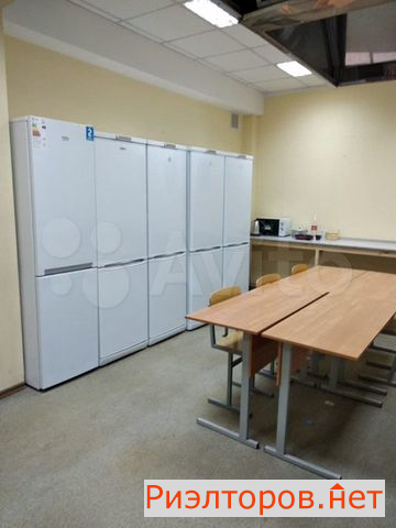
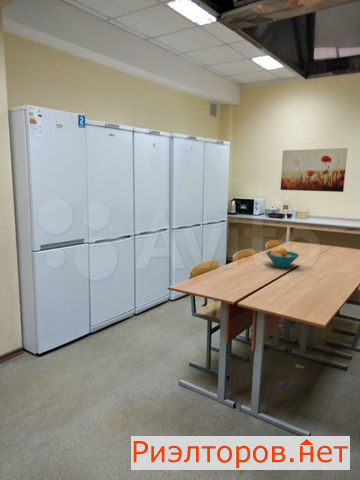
+ wall art [279,147,348,193]
+ fruit bowl [265,247,300,269]
